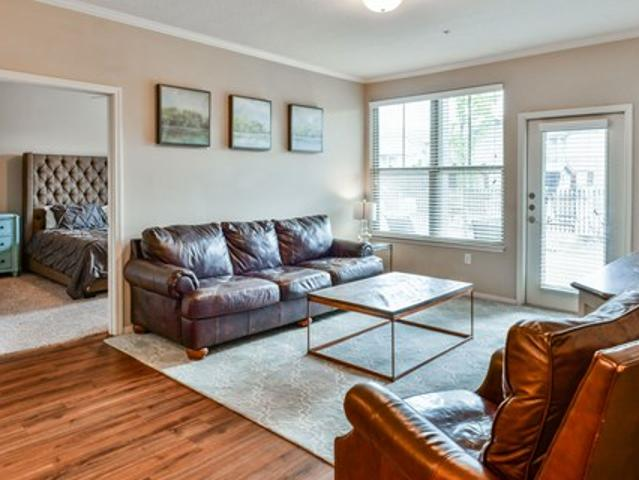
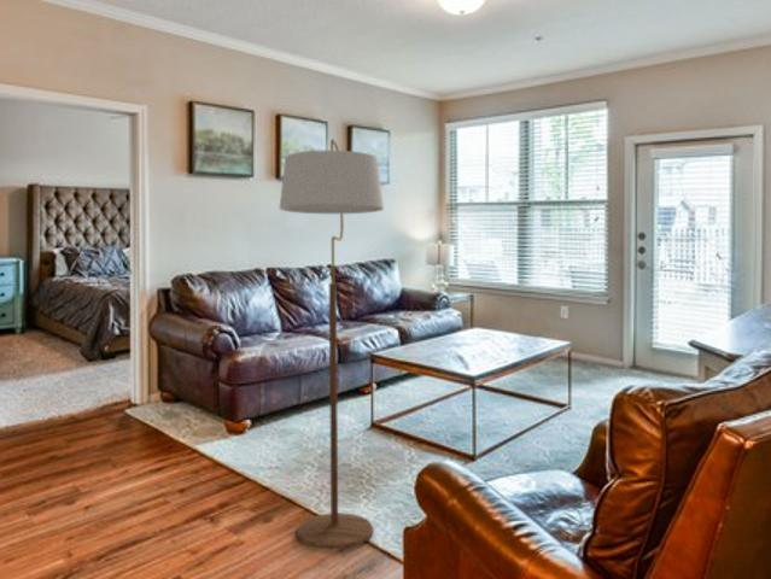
+ floor lamp [279,138,385,550]
